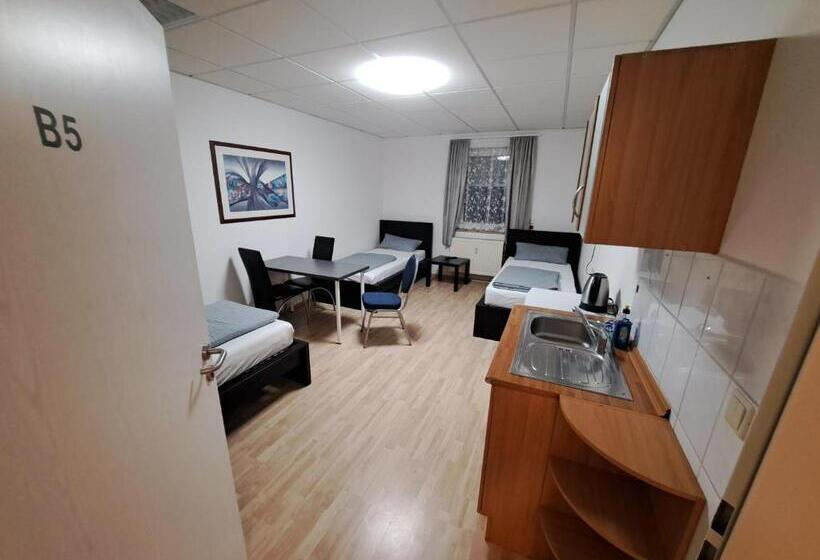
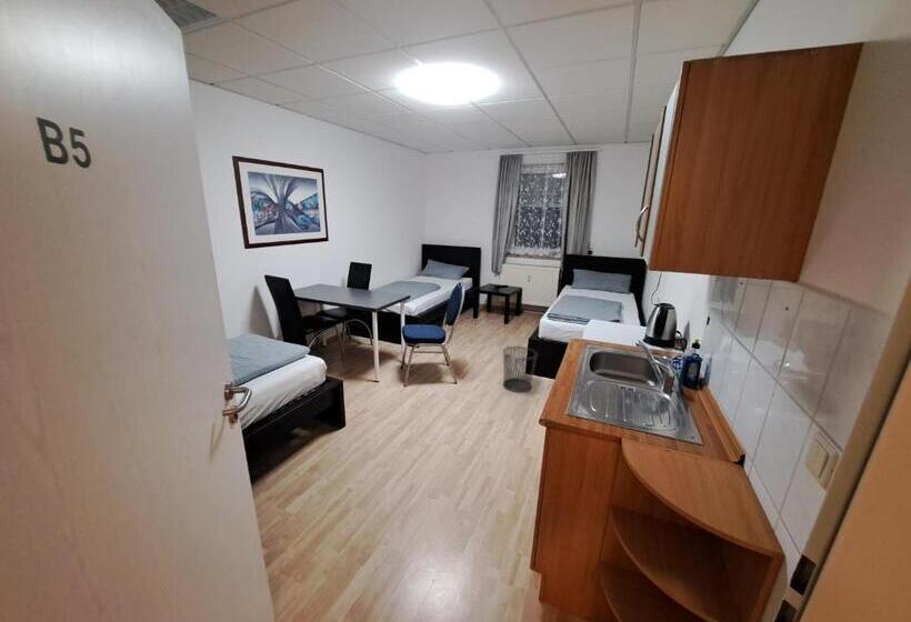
+ waste bin [502,345,539,393]
